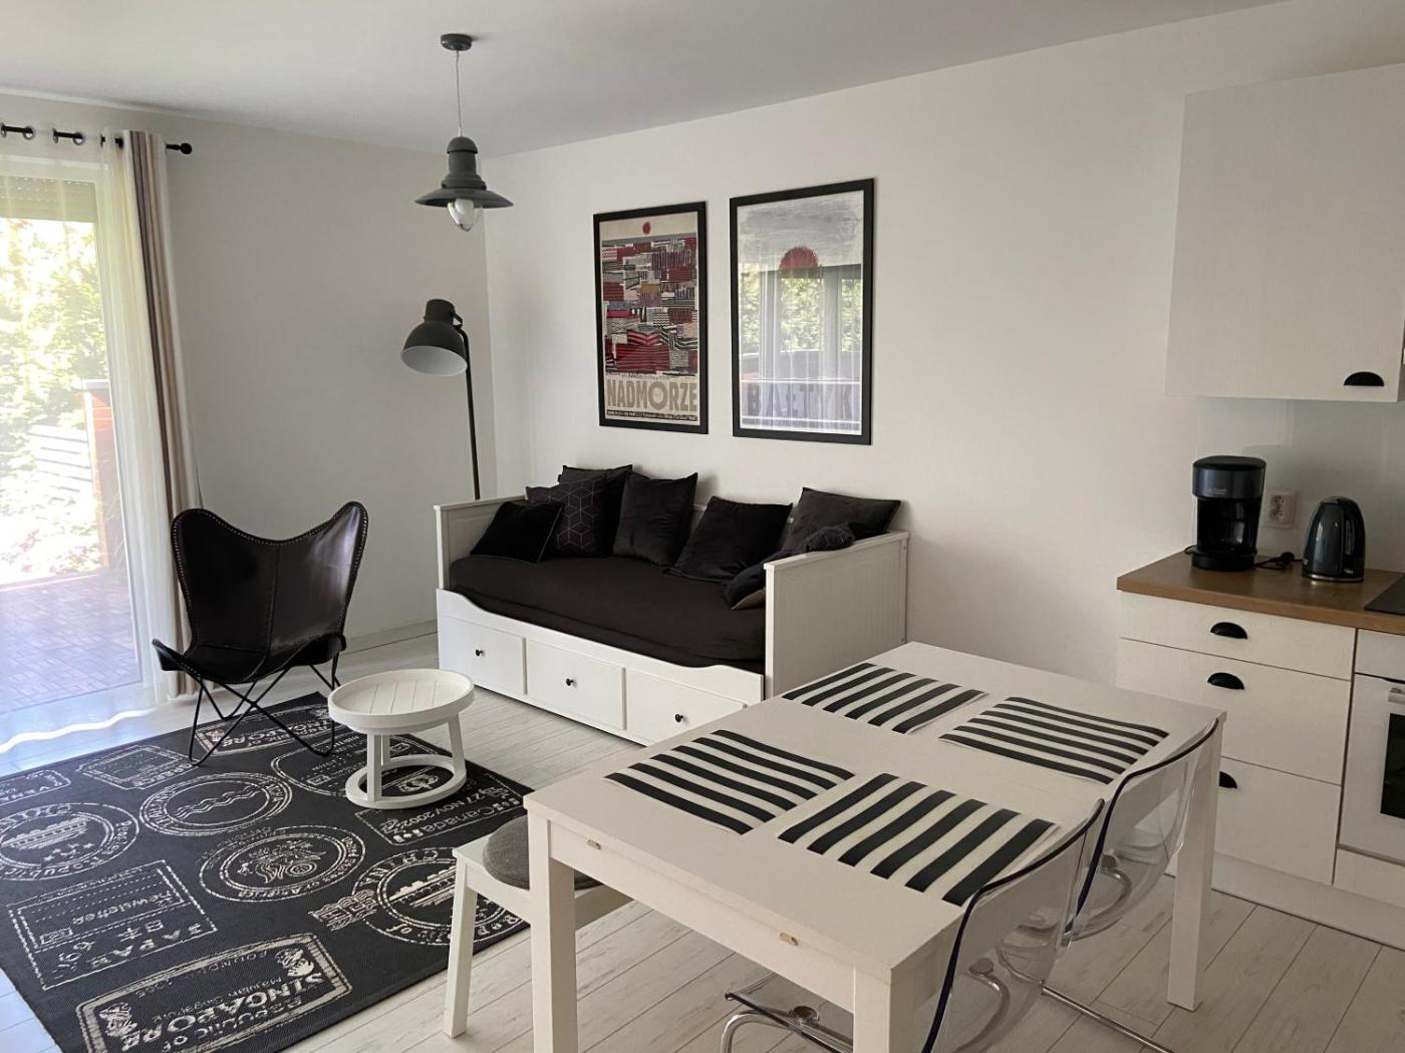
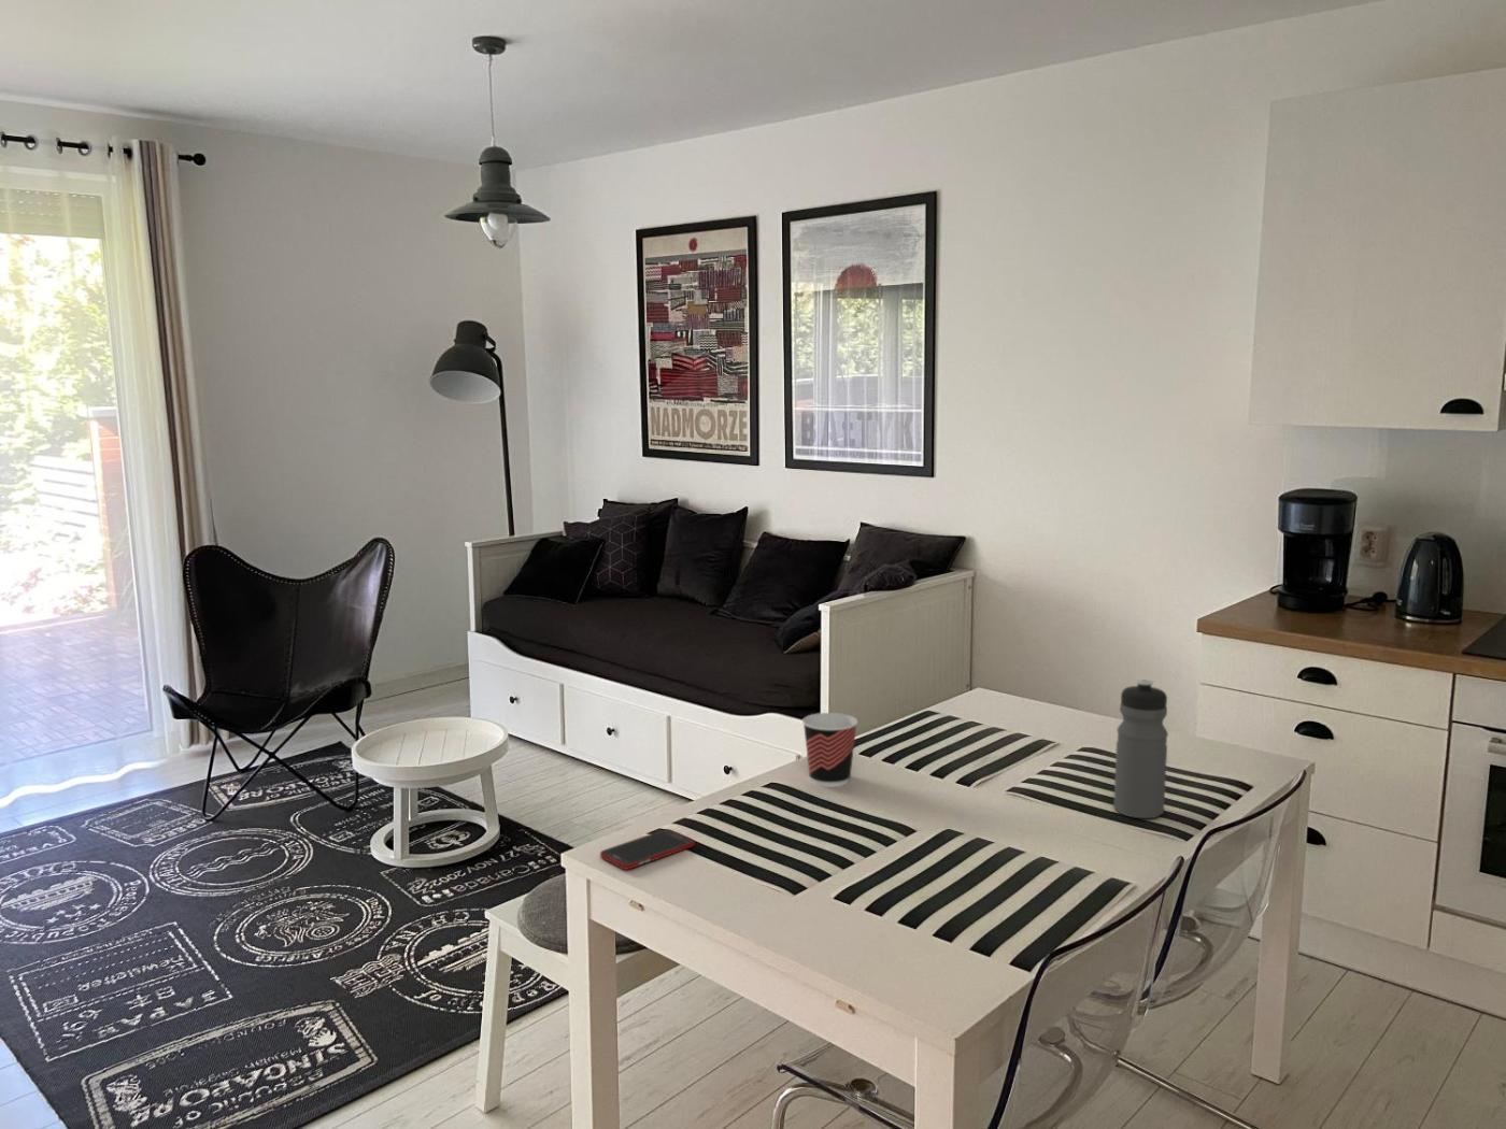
+ water bottle [1112,678,1169,821]
+ cup [802,712,860,789]
+ cell phone [599,828,696,870]
